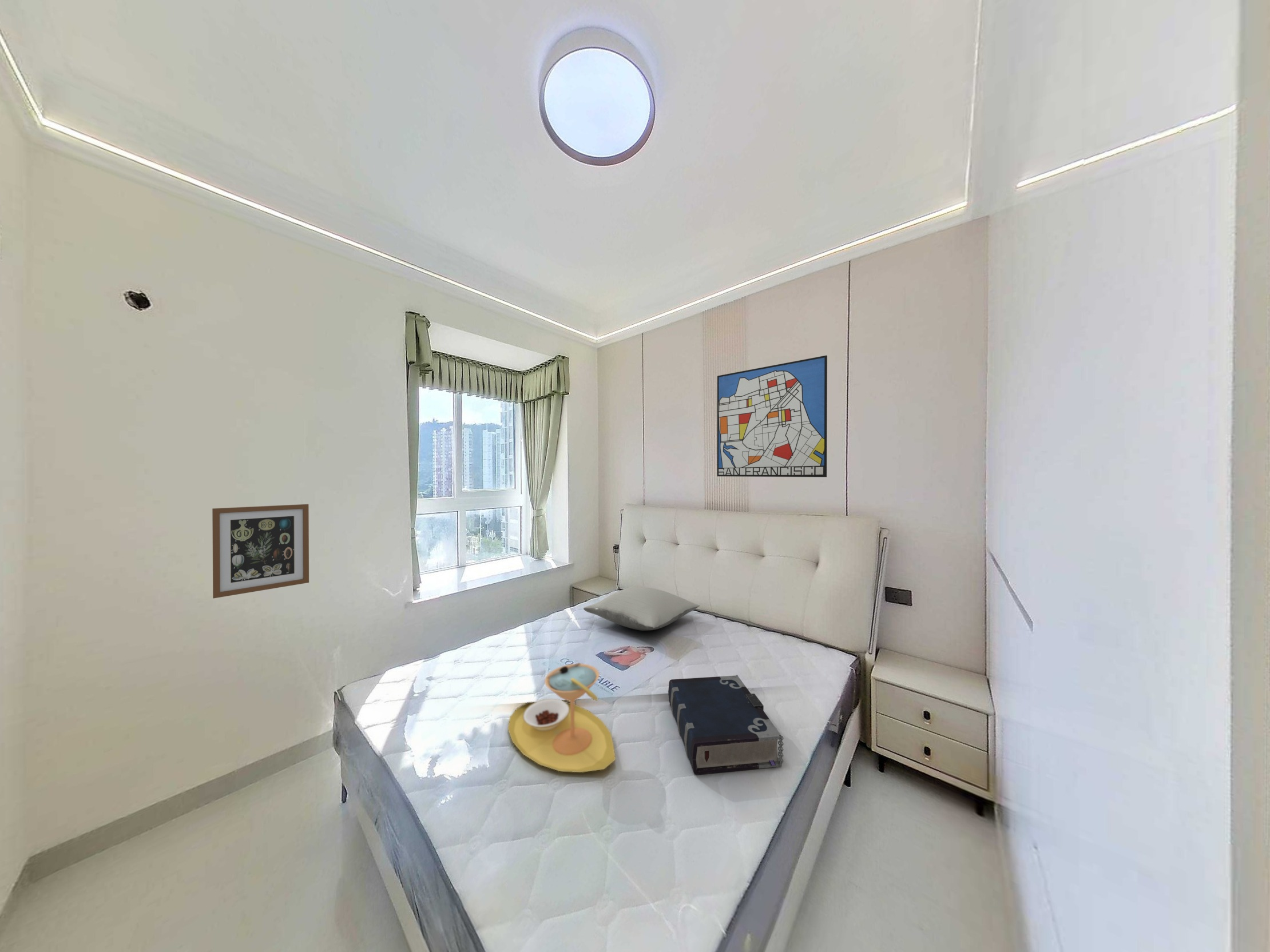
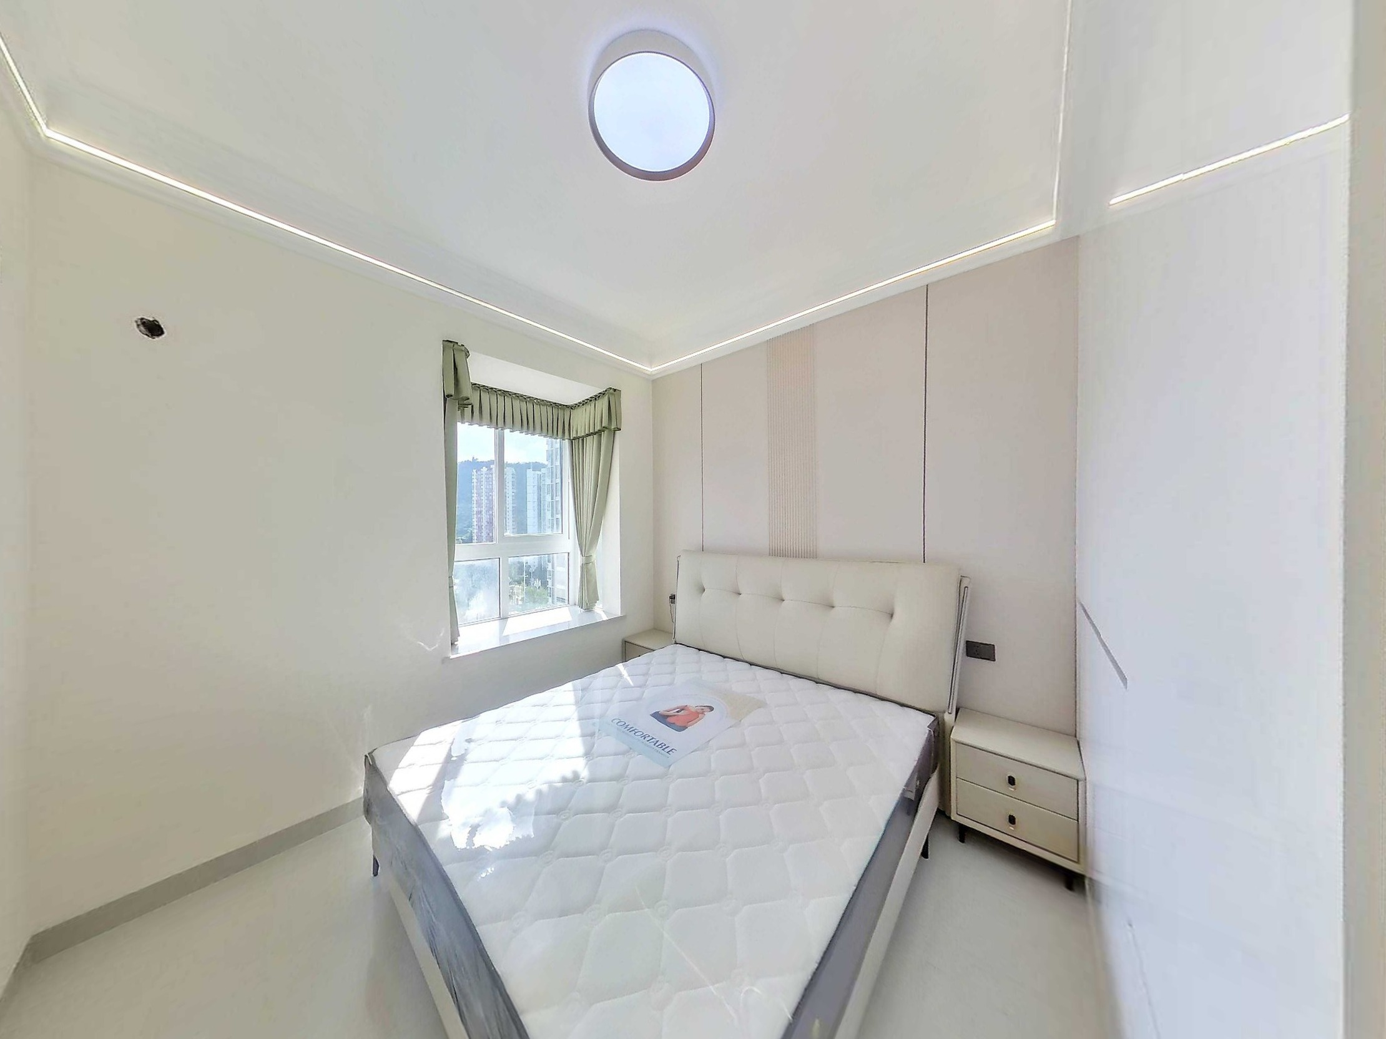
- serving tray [507,662,616,773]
- wall art [212,504,309,599]
- wall art [716,355,828,477]
- book [668,675,784,775]
- pillow [583,586,700,631]
